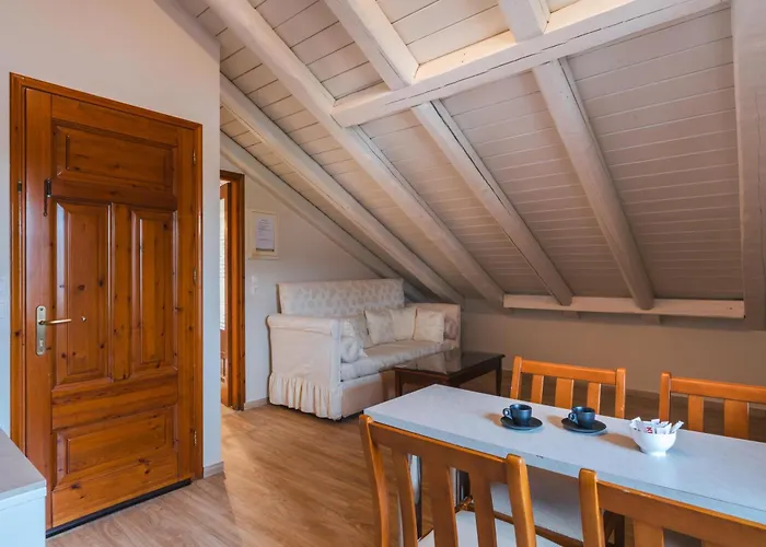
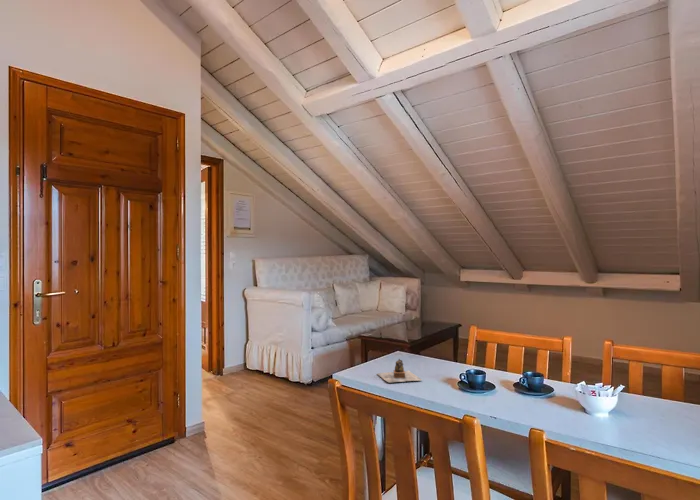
+ teapot [377,358,423,384]
